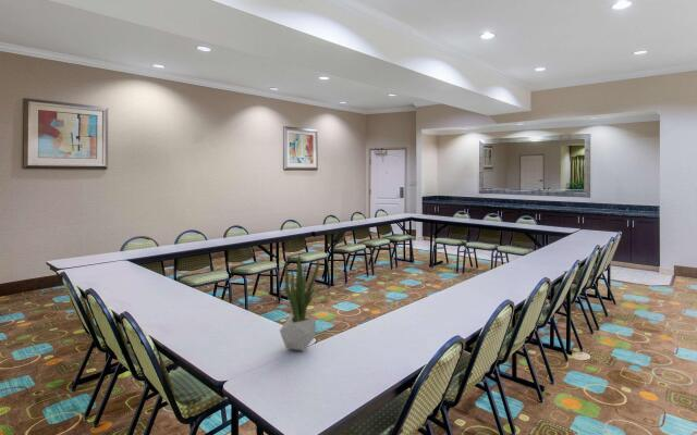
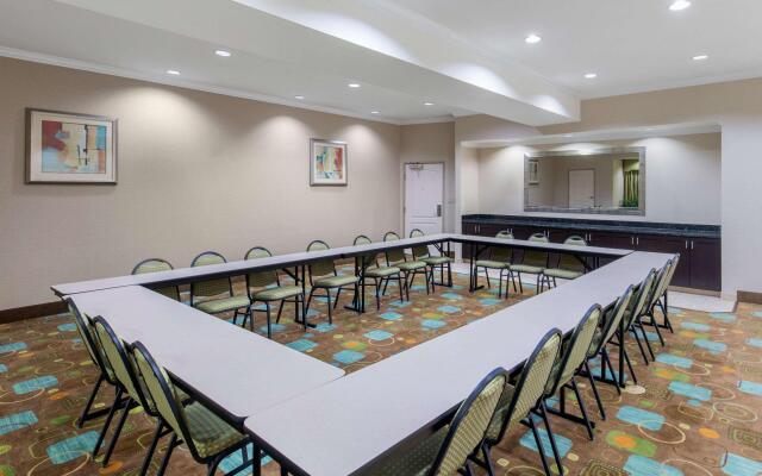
- potted plant [279,253,320,352]
